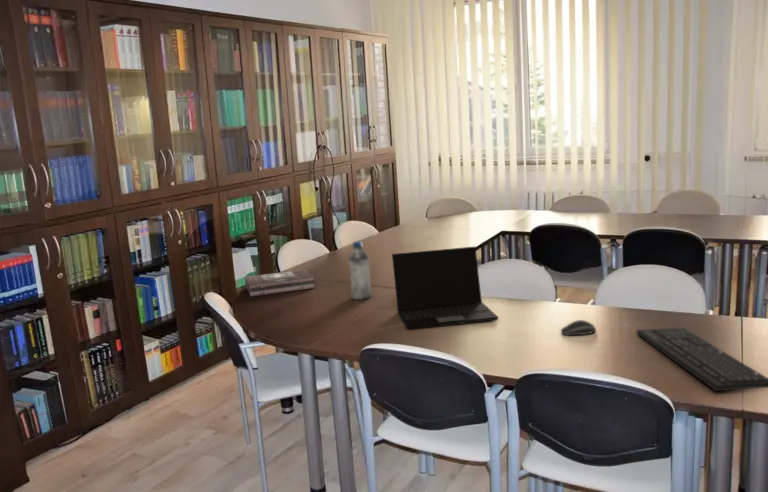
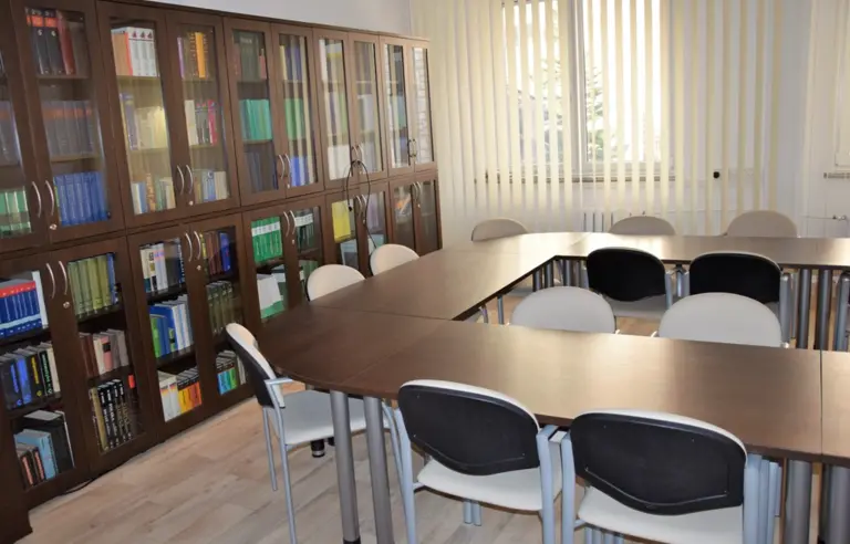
- keyboard [636,327,768,393]
- laptop [391,246,499,330]
- computer mouse [560,319,597,337]
- water bottle [348,240,372,301]
- first aid kit [244,268,315,298]
